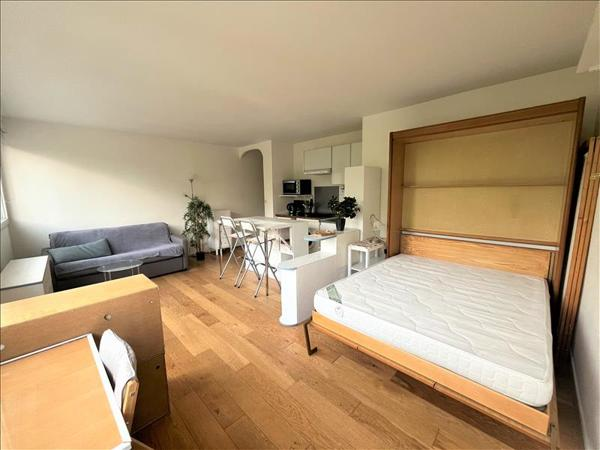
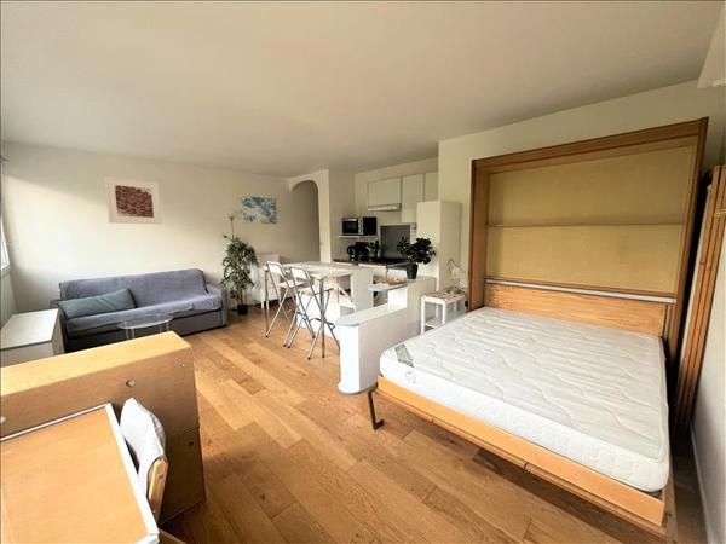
+ wall art [238,195,278,225]
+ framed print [103,175,163,225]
